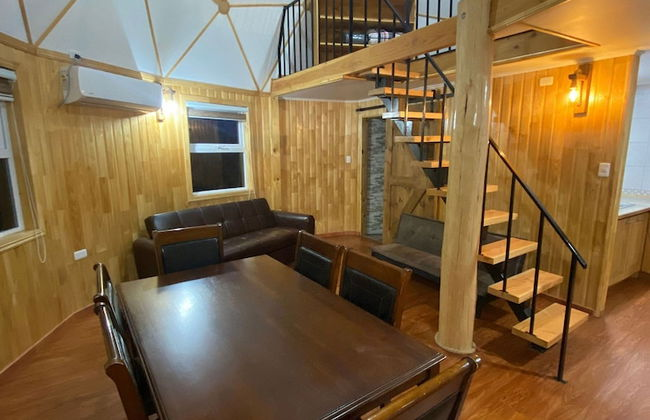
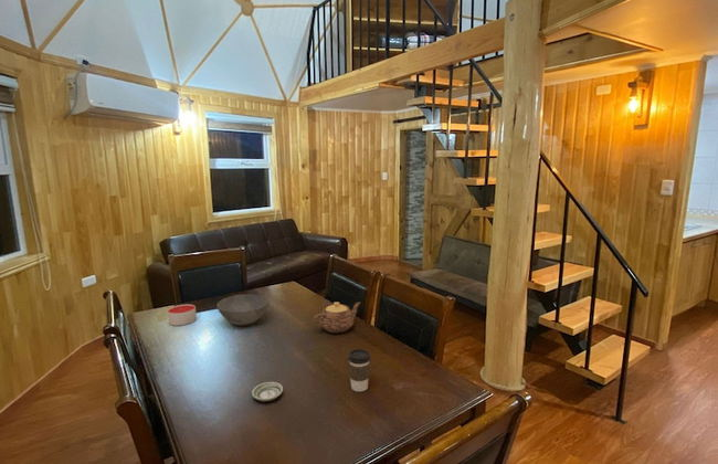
+ coffee cup [347,348,371,392]
+ teapot [313,300,361,334]
+ bowl [215,293,270,327]
+ saucer [251,381,284,402]
+ candle [167,303,198,327]
